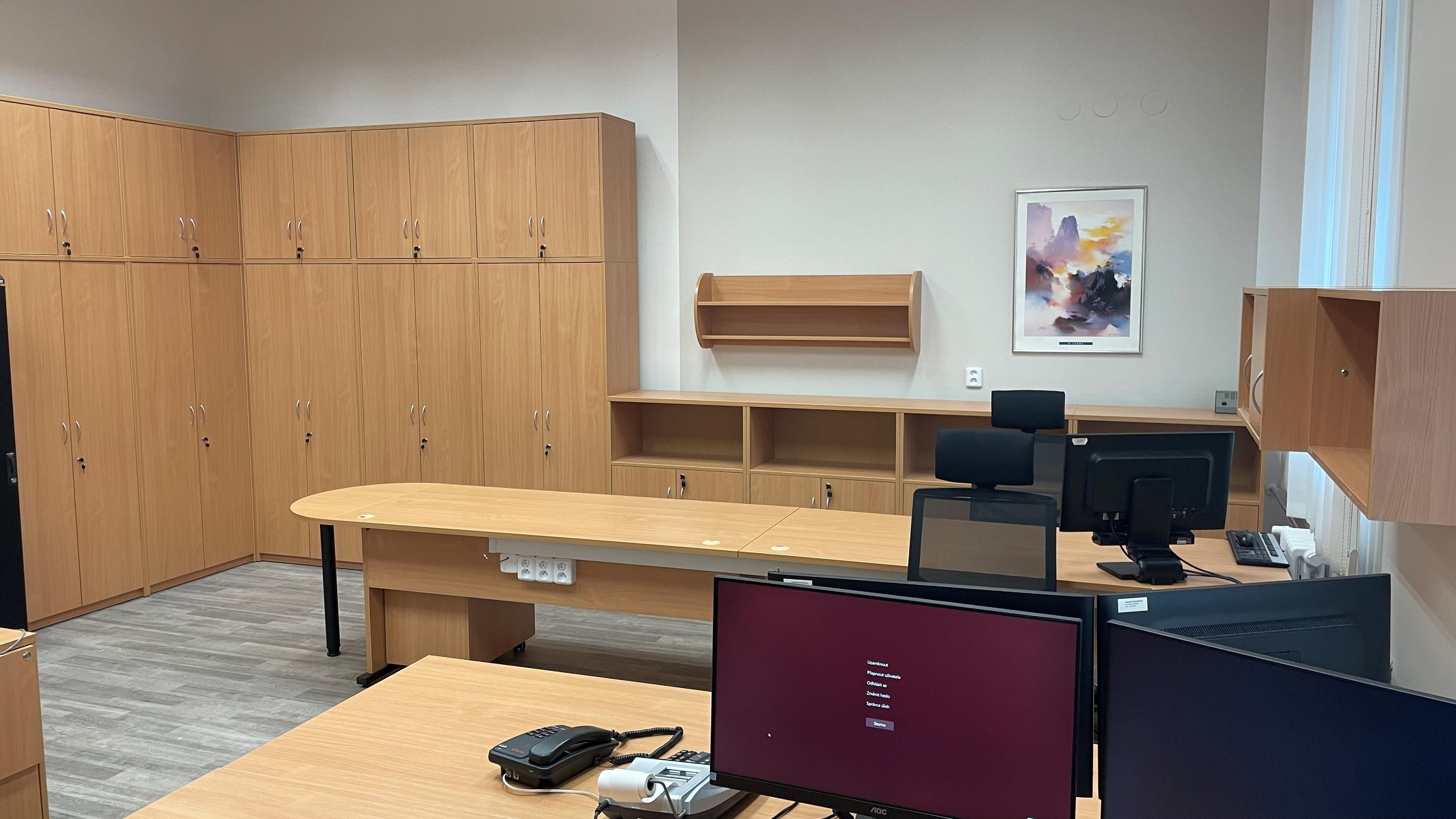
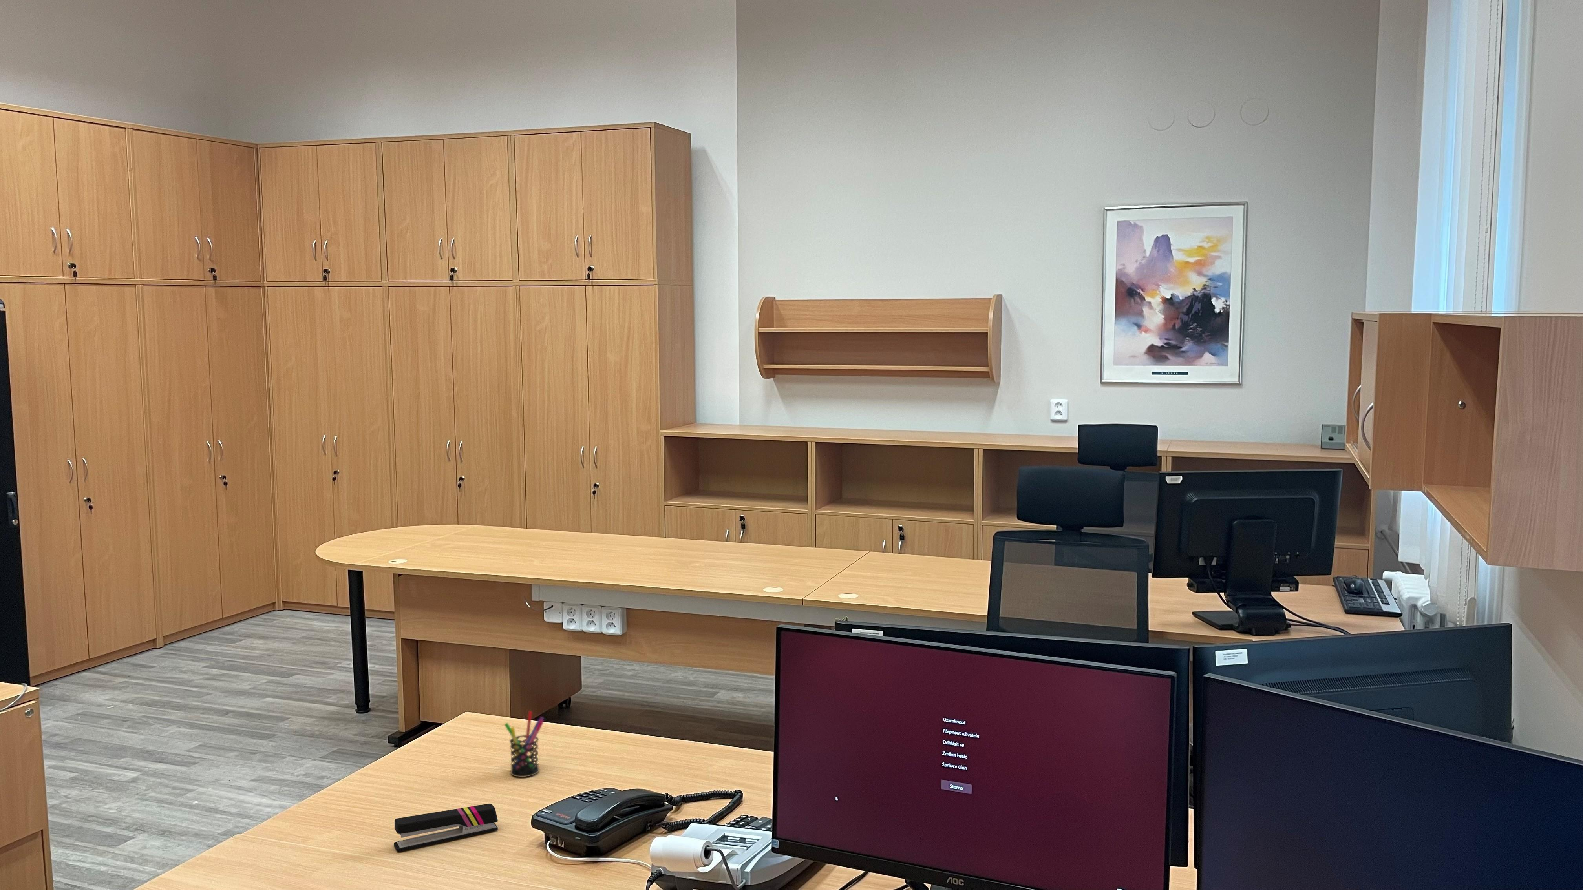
+ pen holder [503,711,545,777]
+ stapler [394,803,498,852]
